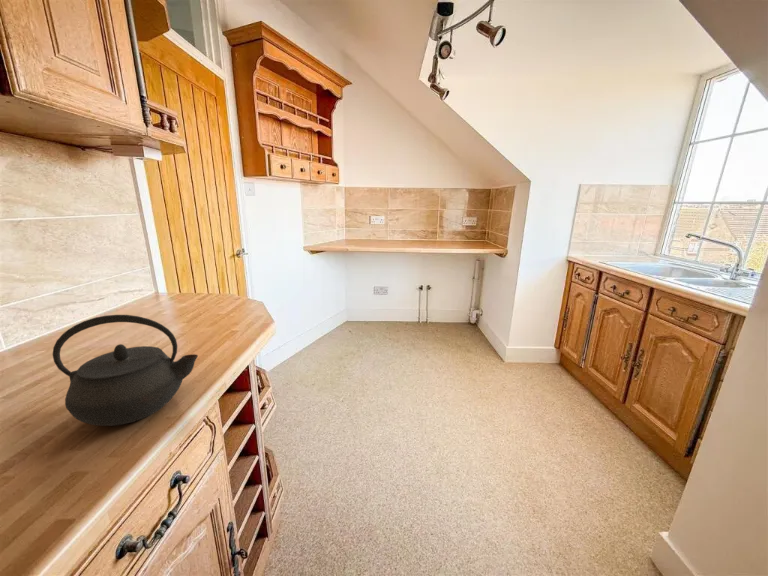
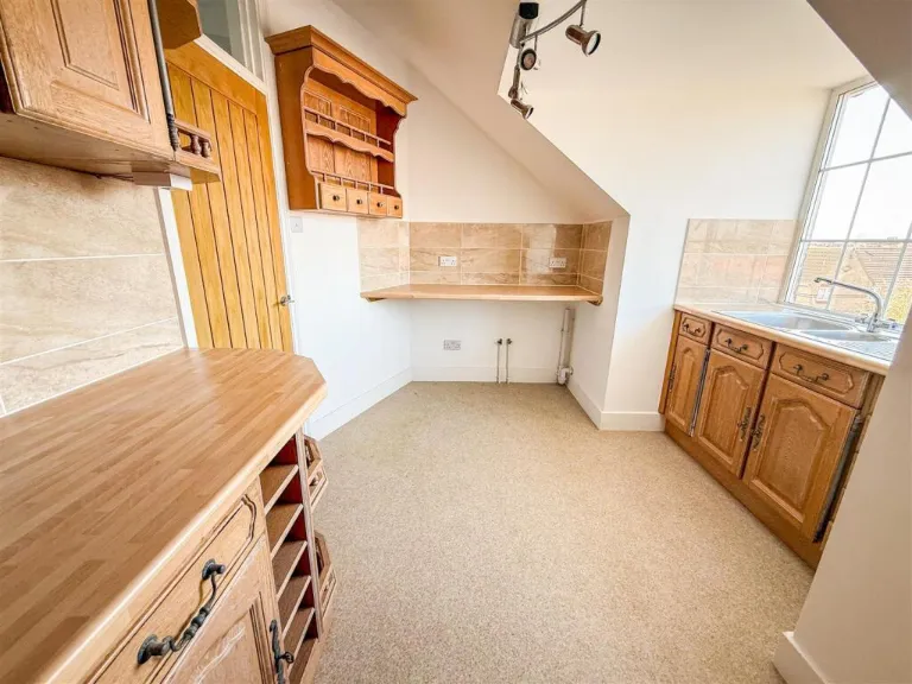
- kettle [52,314,199,427]
